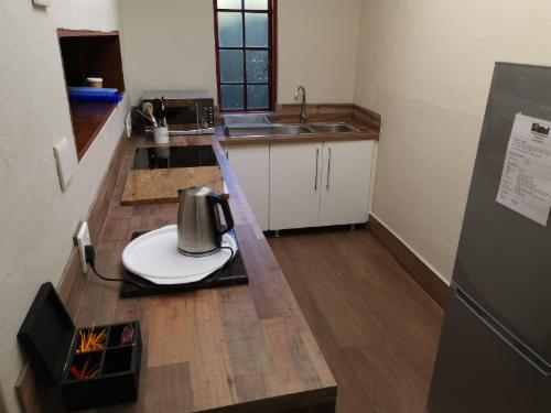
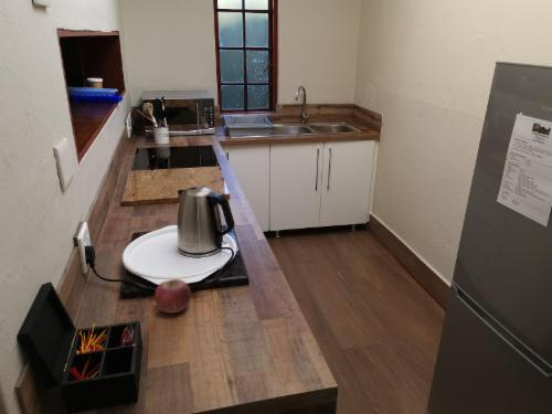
+ fruit [153,278,192,315]
